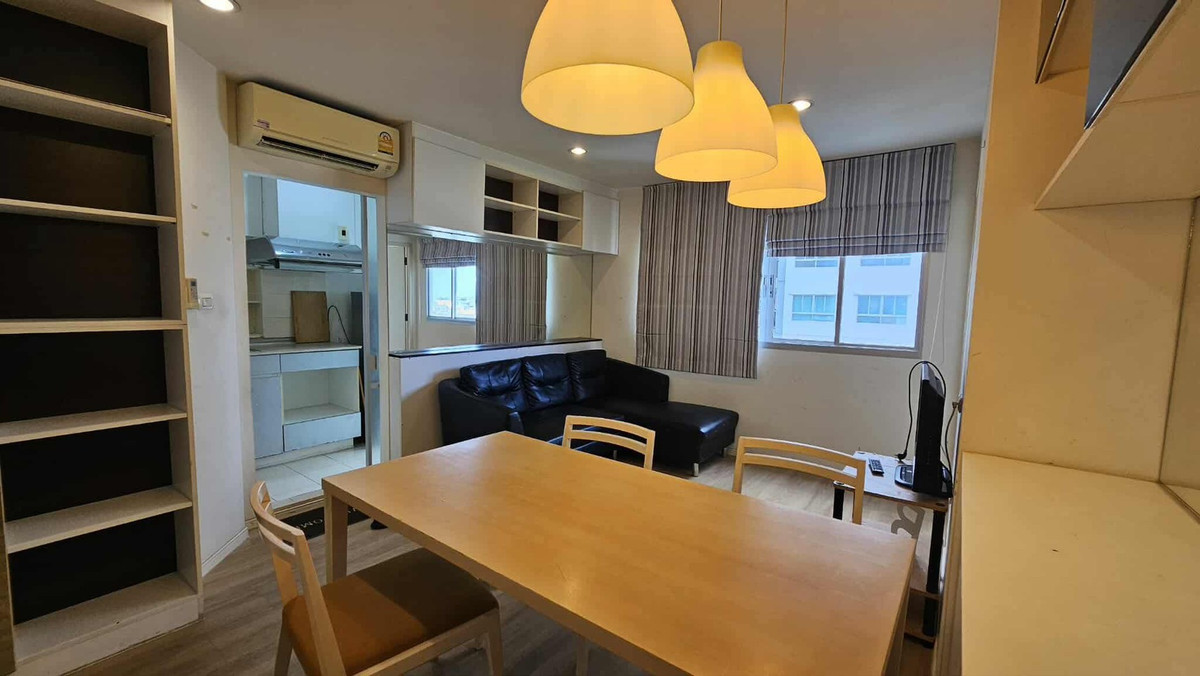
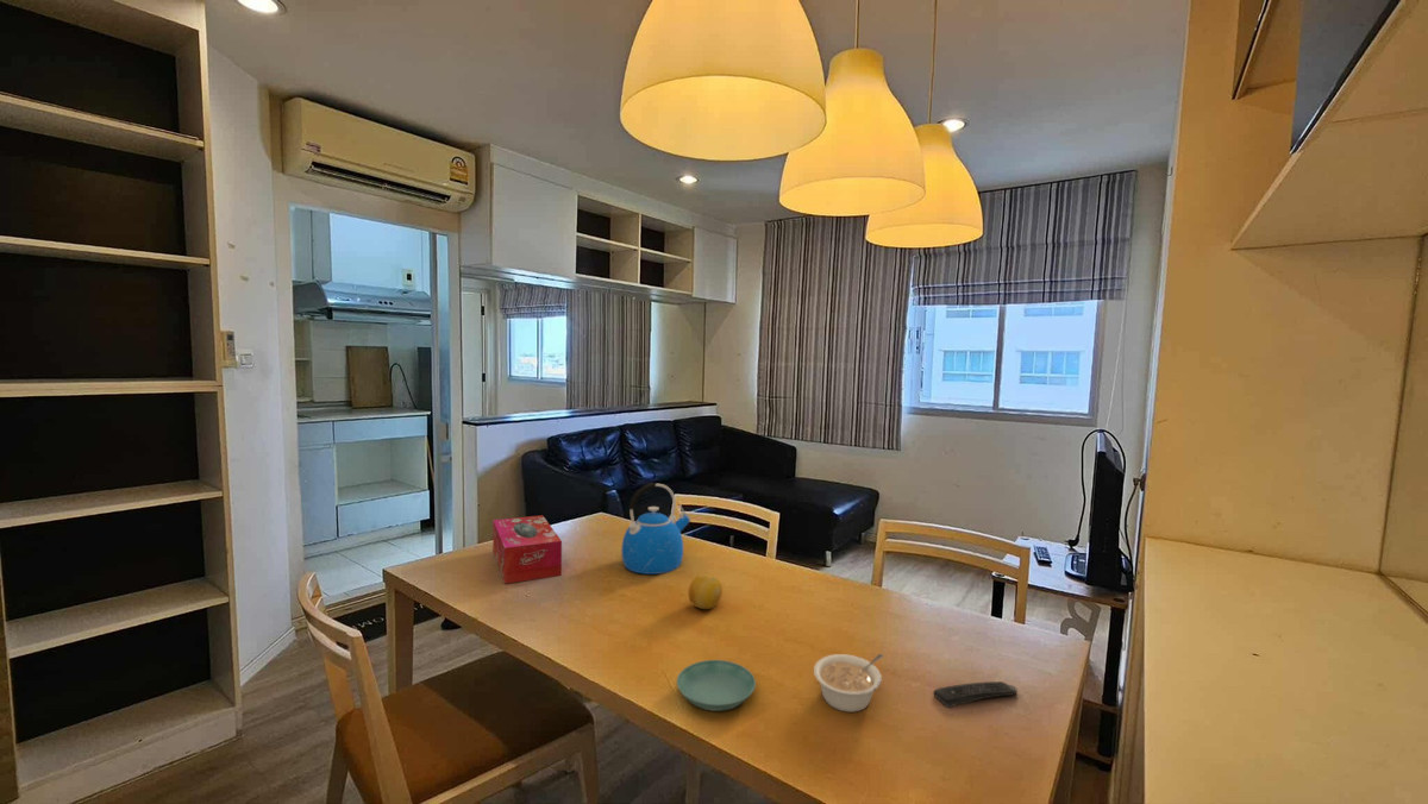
+ kettle [620,482,691,576]
+ saucer [676,659,757,712]
+ legume [813,653,884,714]
+ fruit [688,573,724,610]
+ tissue box [491,514,563,585]
+ remote control [932,680,1019,709]
